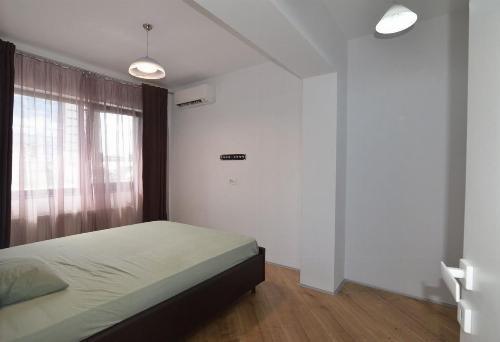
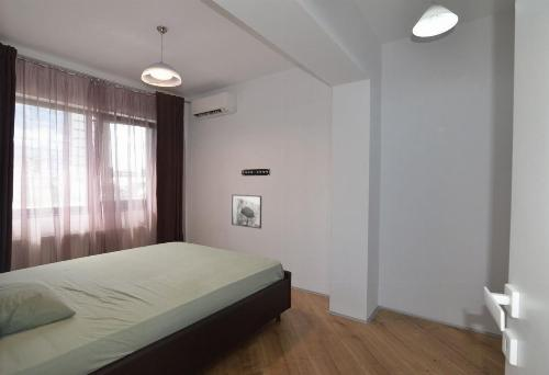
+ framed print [231,193,262,230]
